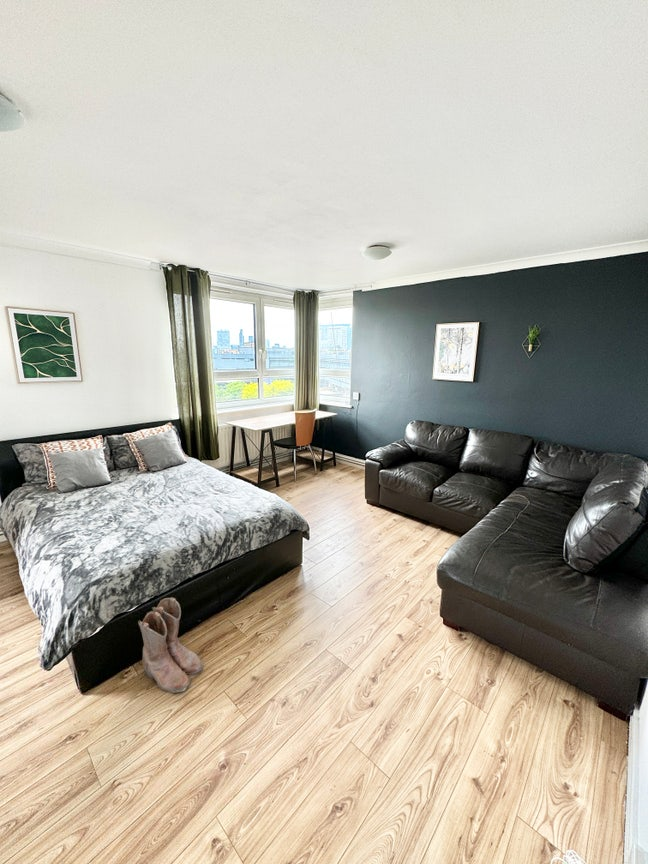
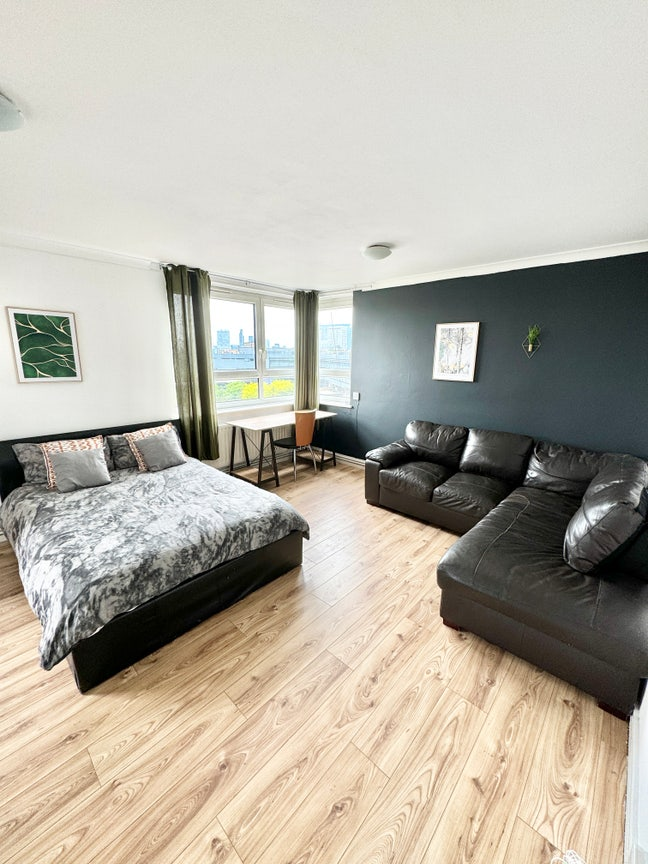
- boots [137,596,204,694]
